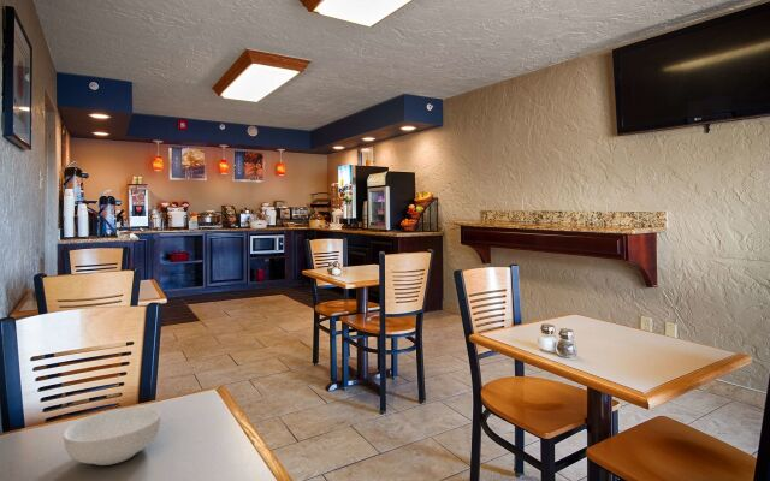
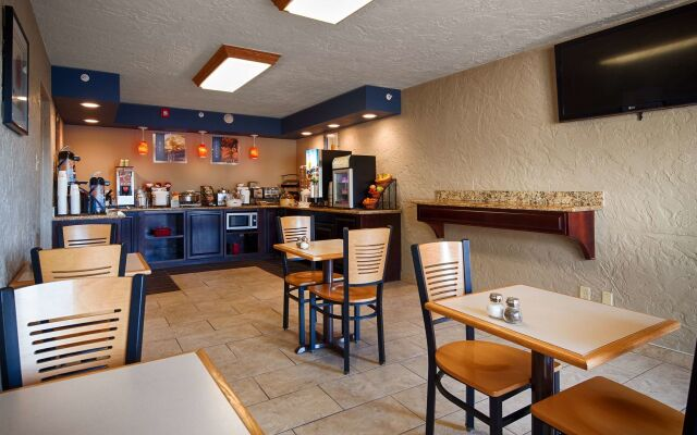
- cereal bowl [63,405,161,467]
